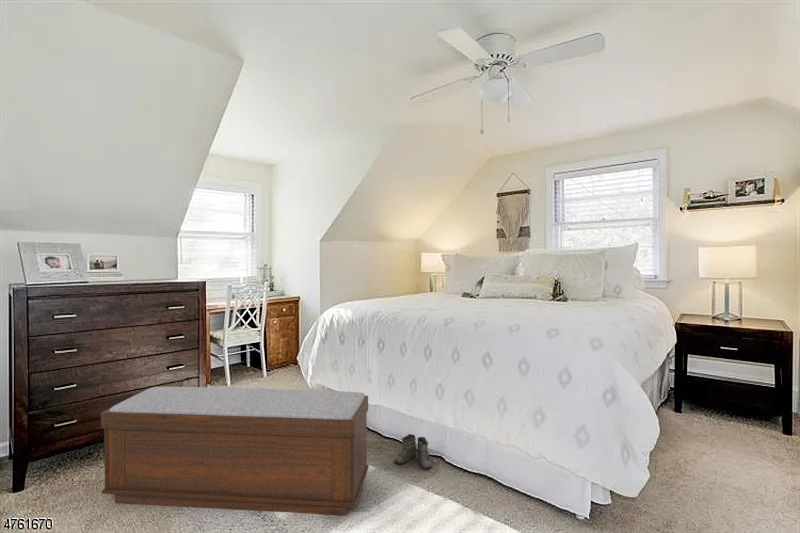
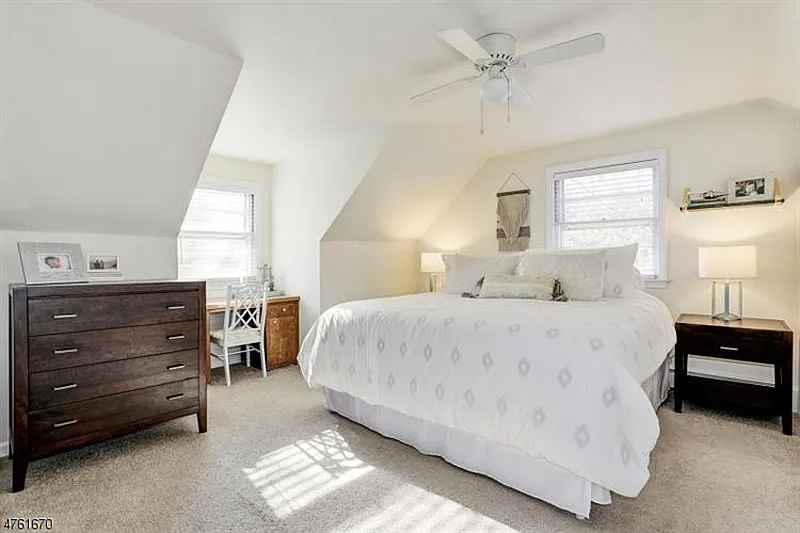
- boots [394,433,433,471]
- bench [100,386,369,516]
